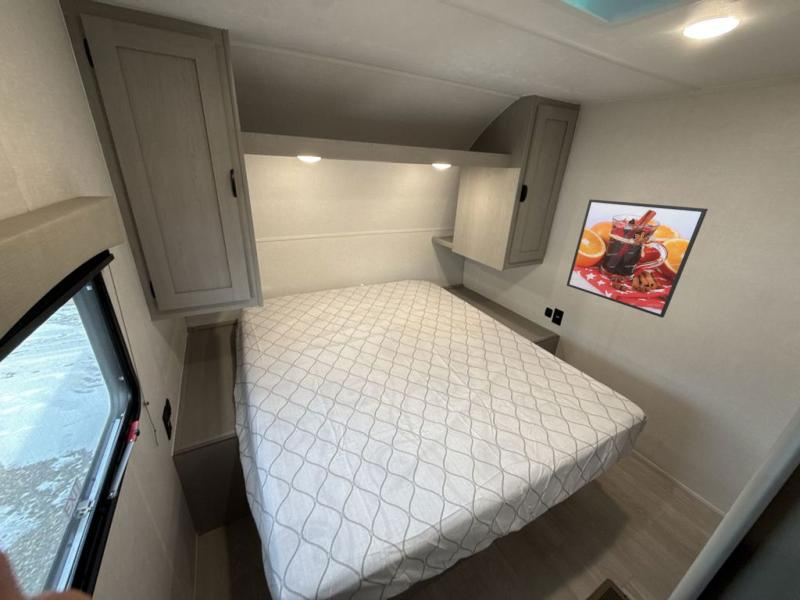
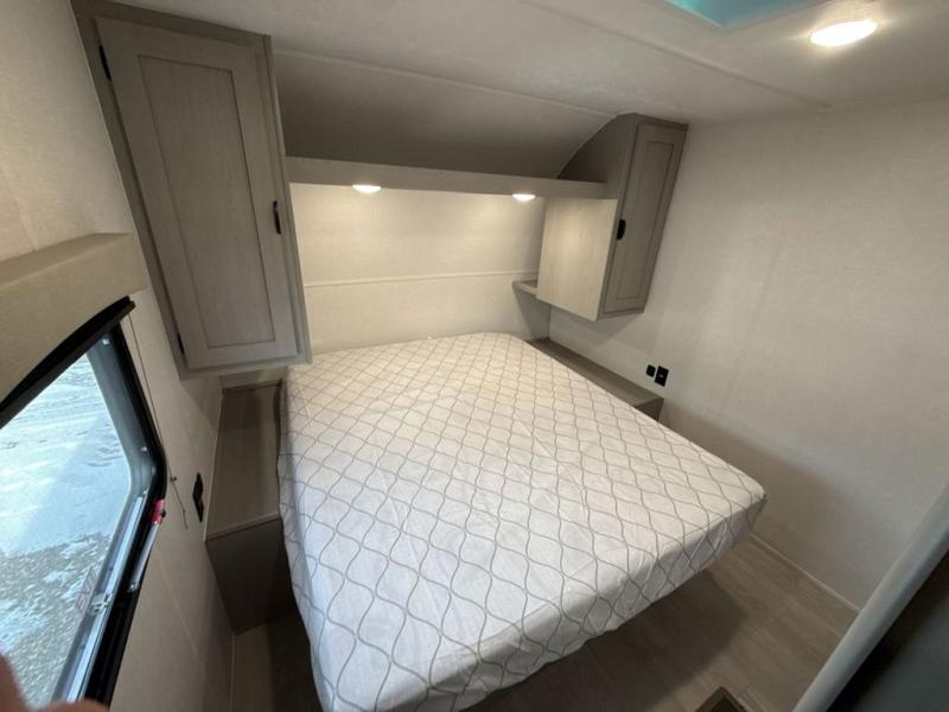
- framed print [566,198,709,319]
